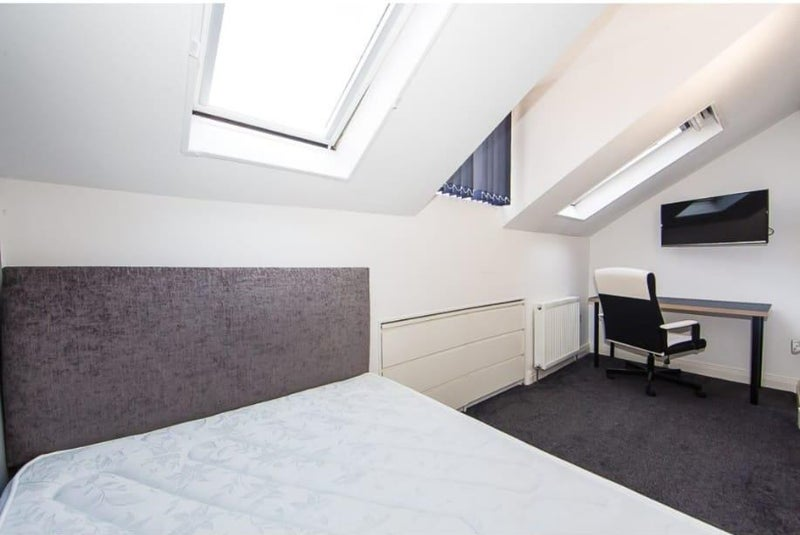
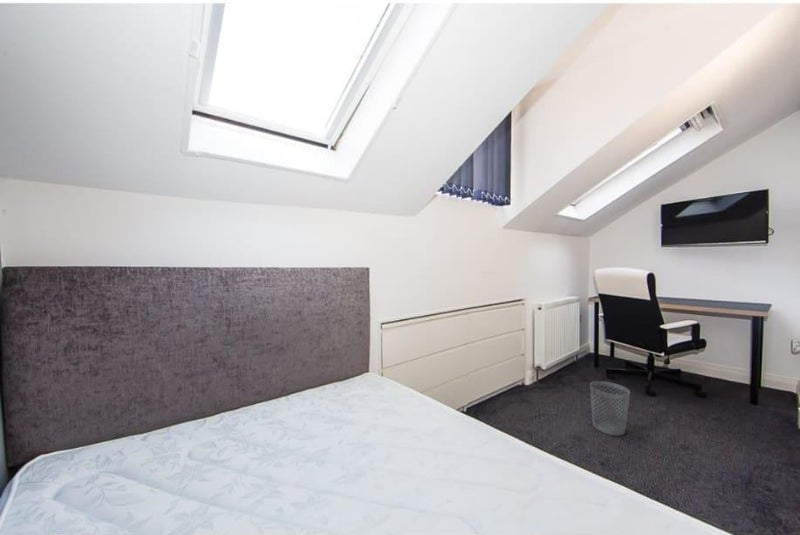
+ wastebasket [589,380,631,437]
